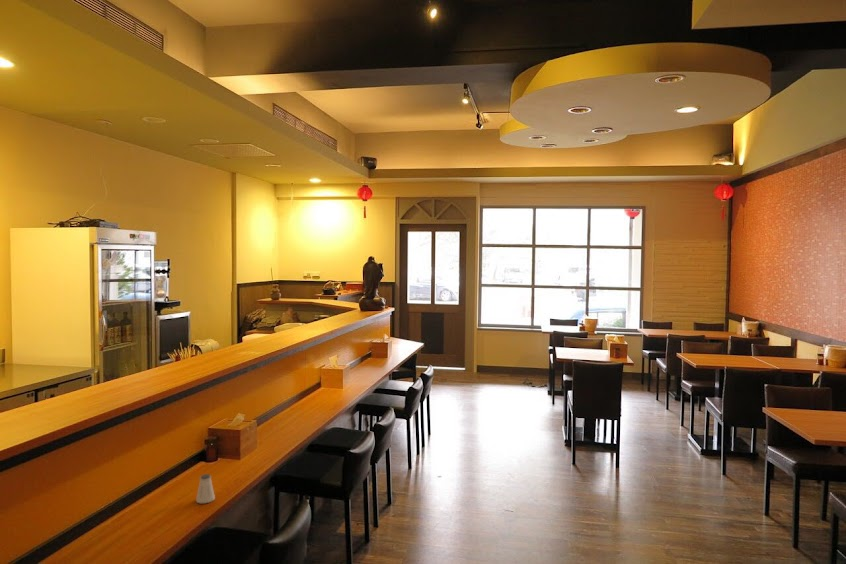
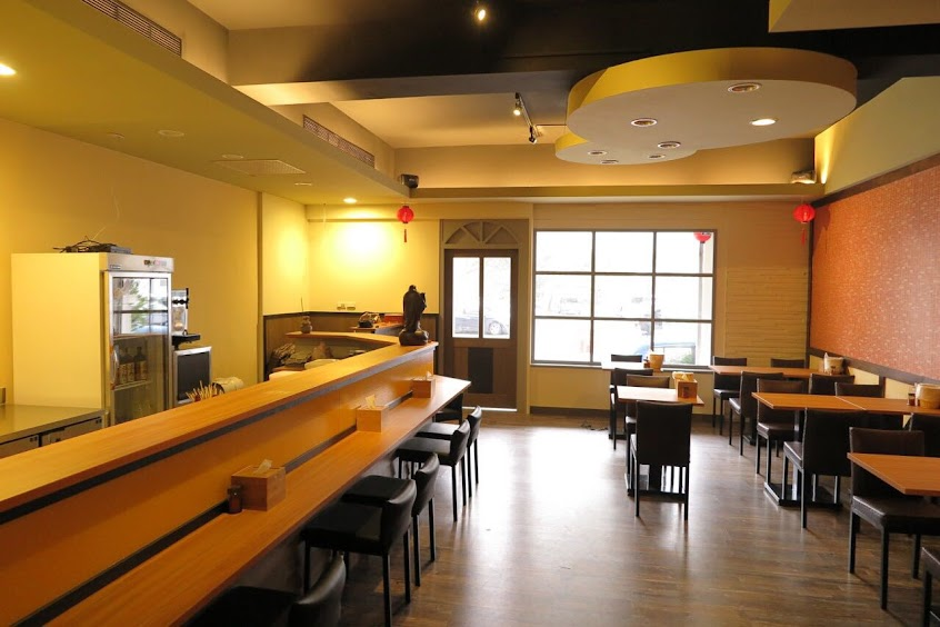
- saltshaker [195,473,216,504]
